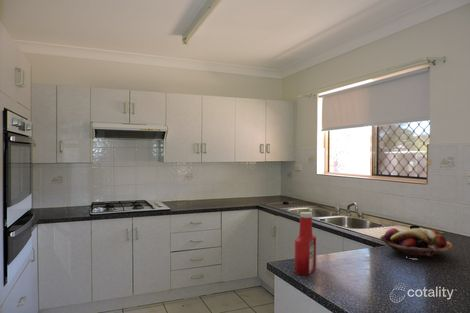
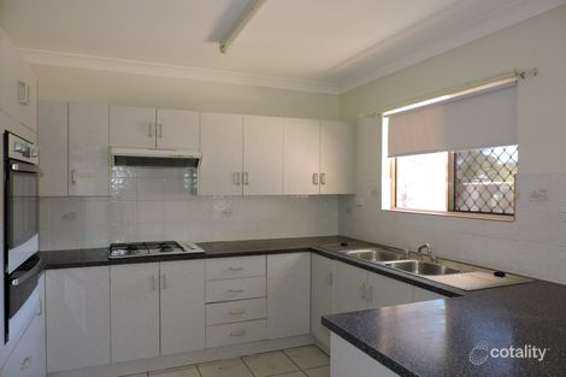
- soap bottle [294,211,317,277]
- fruit basket [379,227,453,258]
